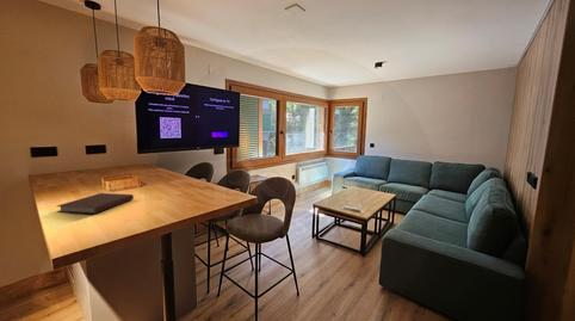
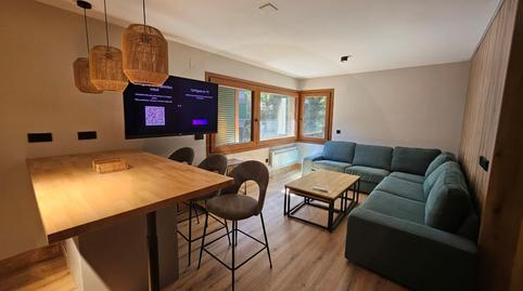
- notebook [55,192,135,215]
